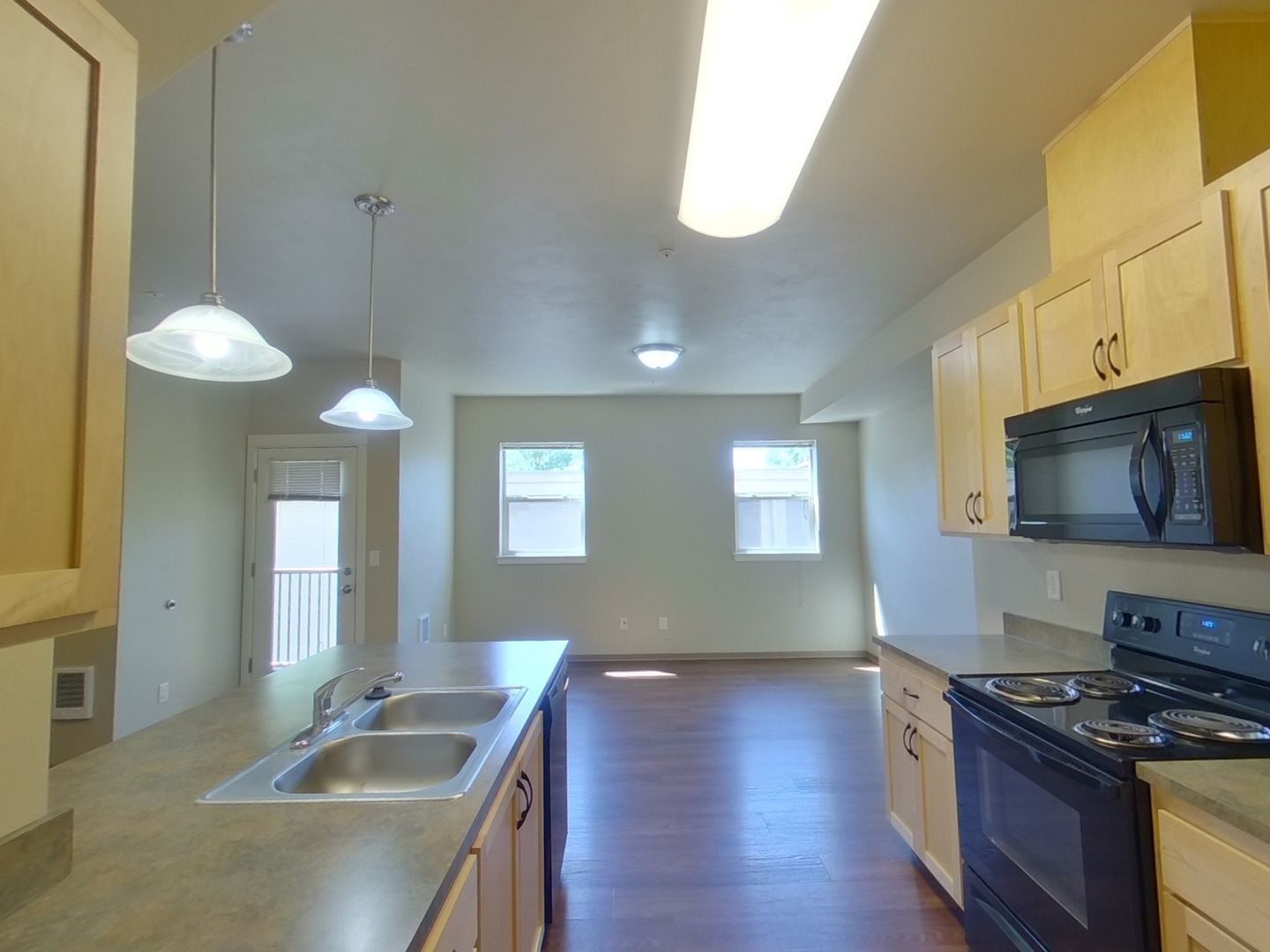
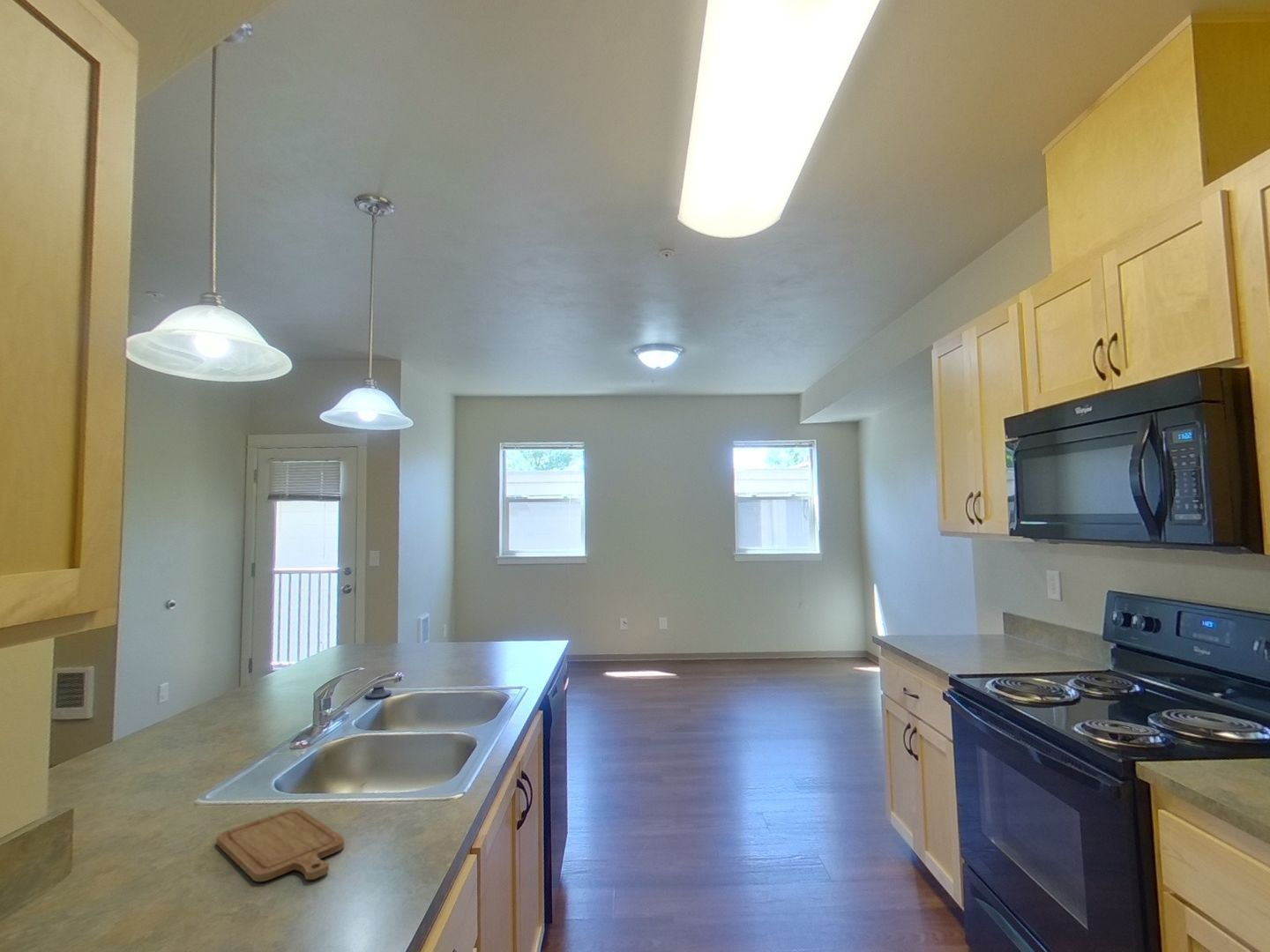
+ chopping board [215,807,345,882]
